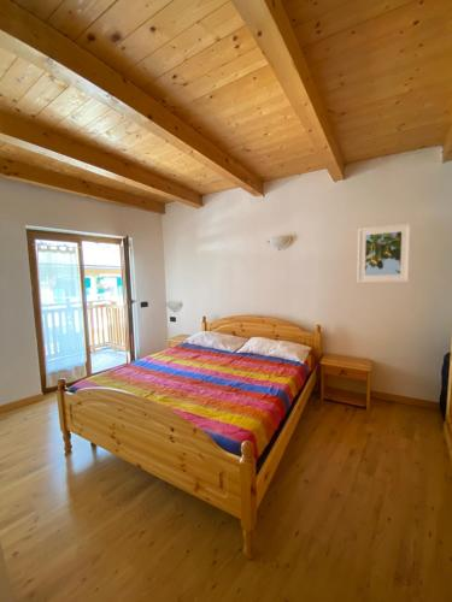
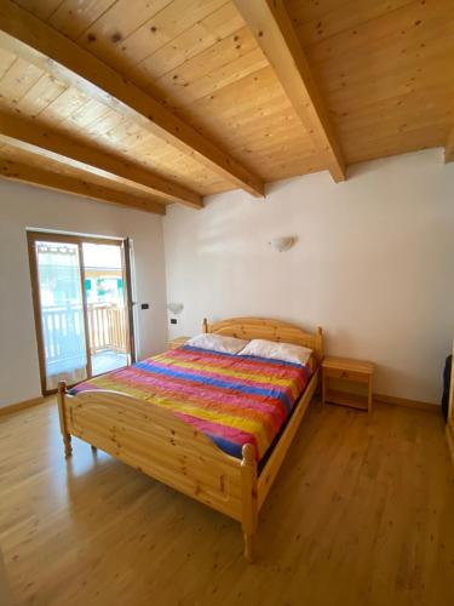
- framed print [356,222,412,283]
